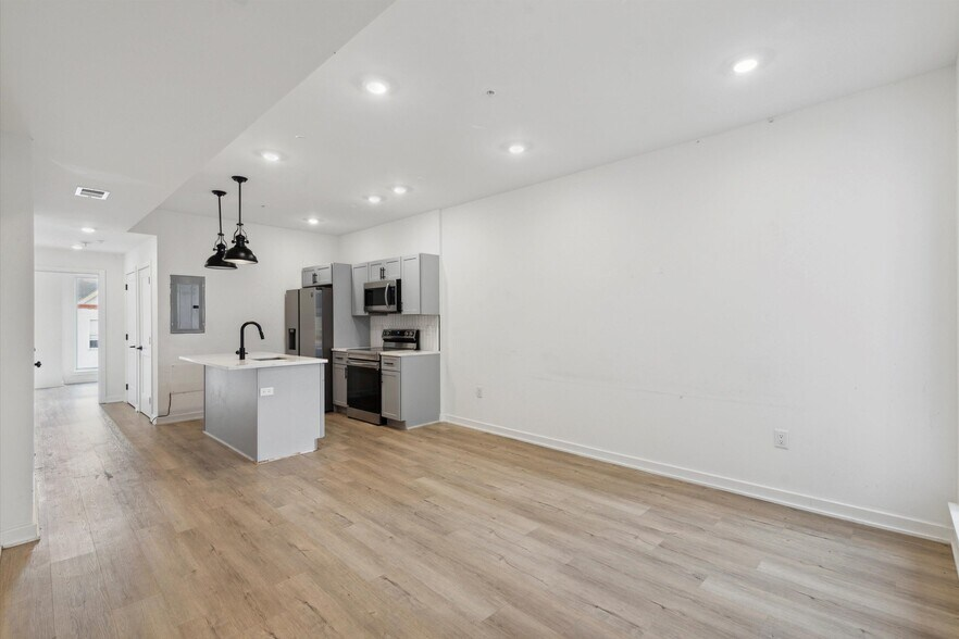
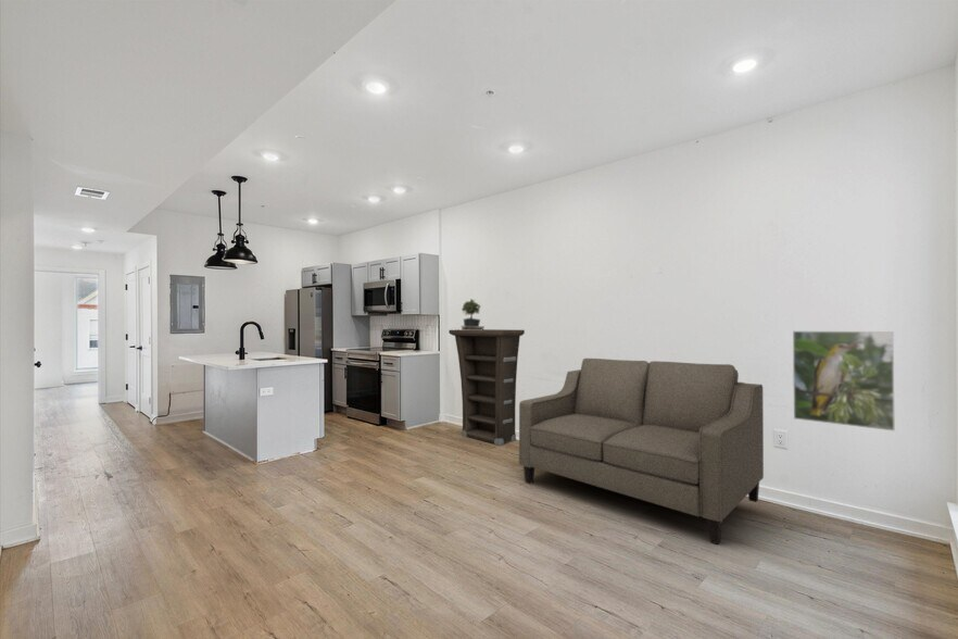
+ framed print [792,330,896,433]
+ potted plant [452,298,486,330]
+ sofa [518,358,765,546]
+ cabinet [448,328,526,447]
